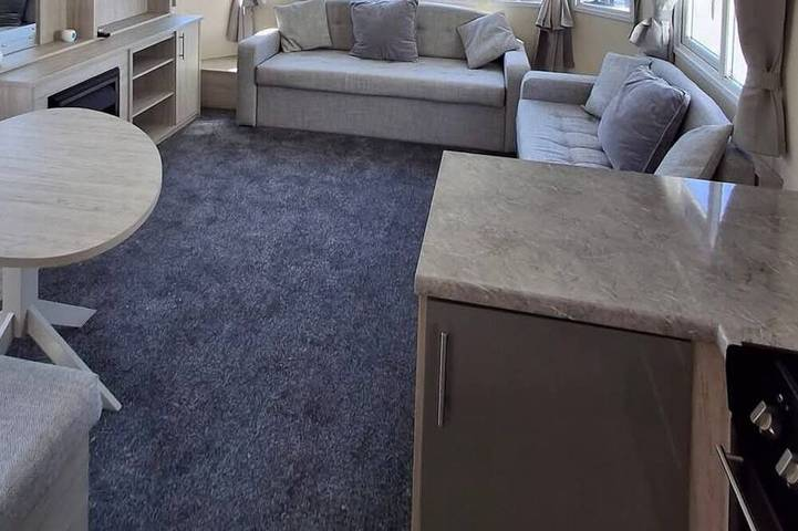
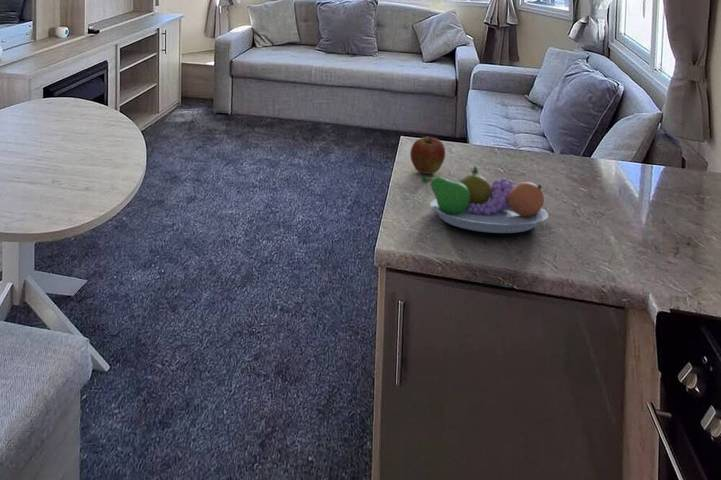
+ fruit bowl [421,165,549,234]
+ apple [409,134,446,175]
